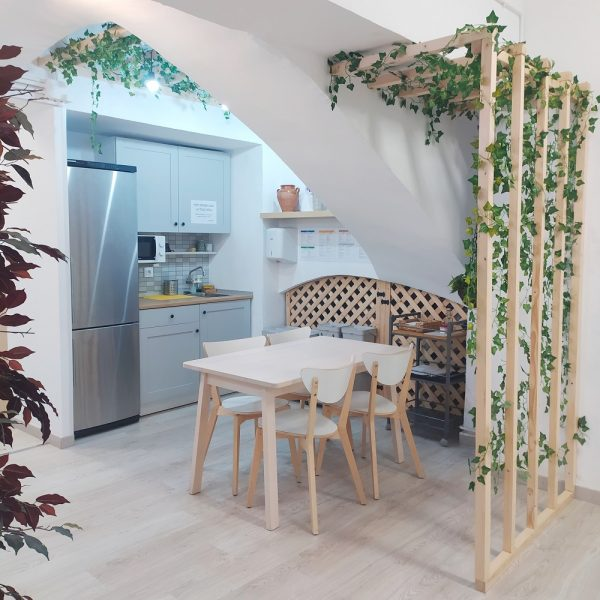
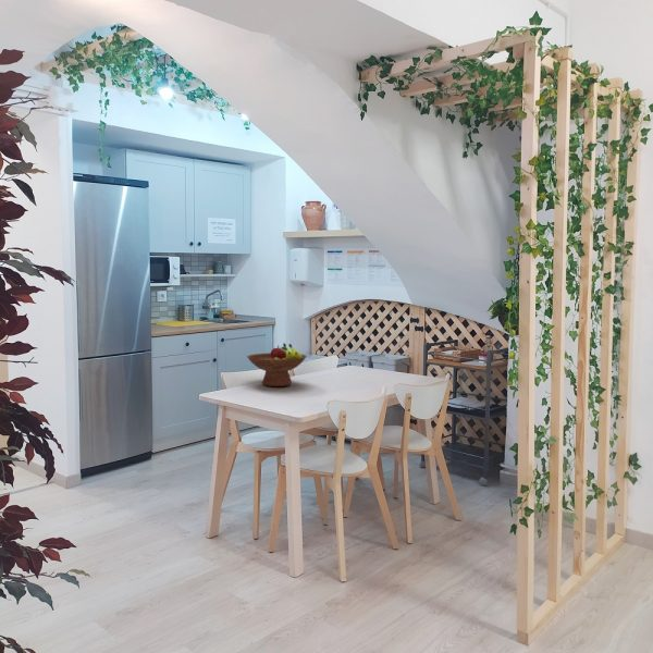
+ fruit bowl [246,342,308,387]
